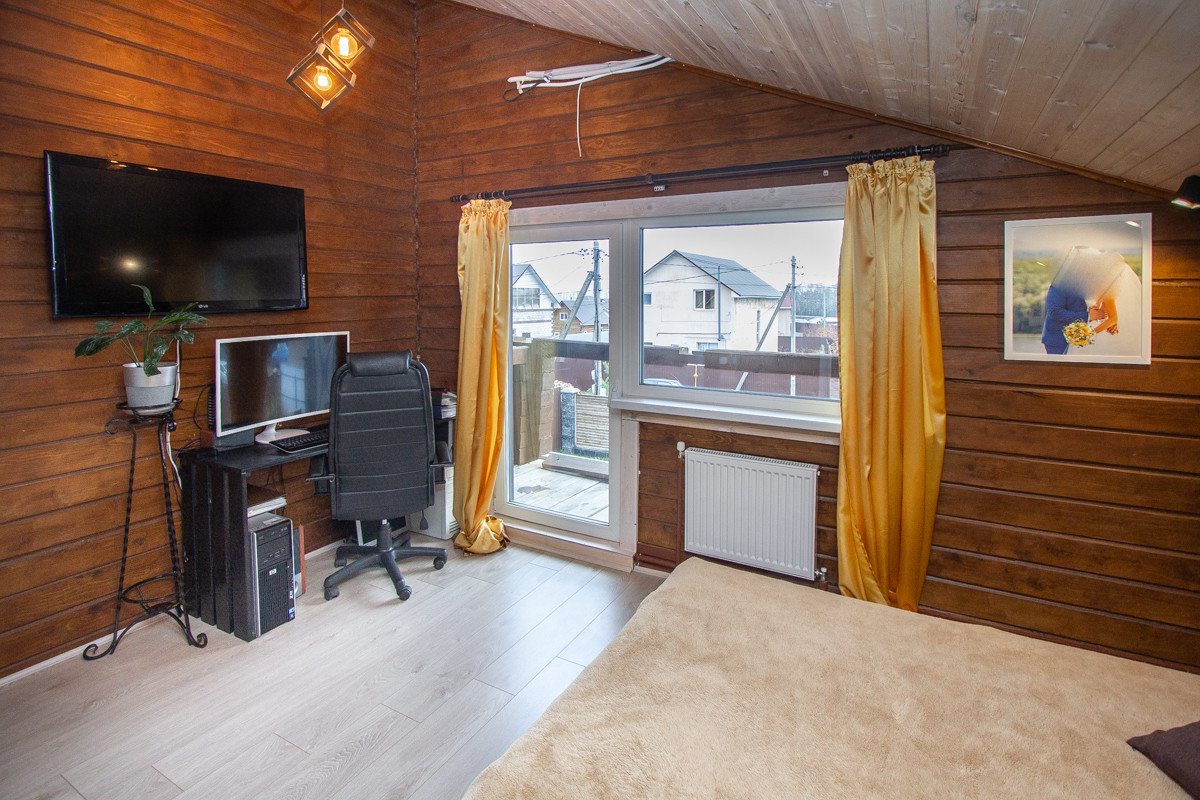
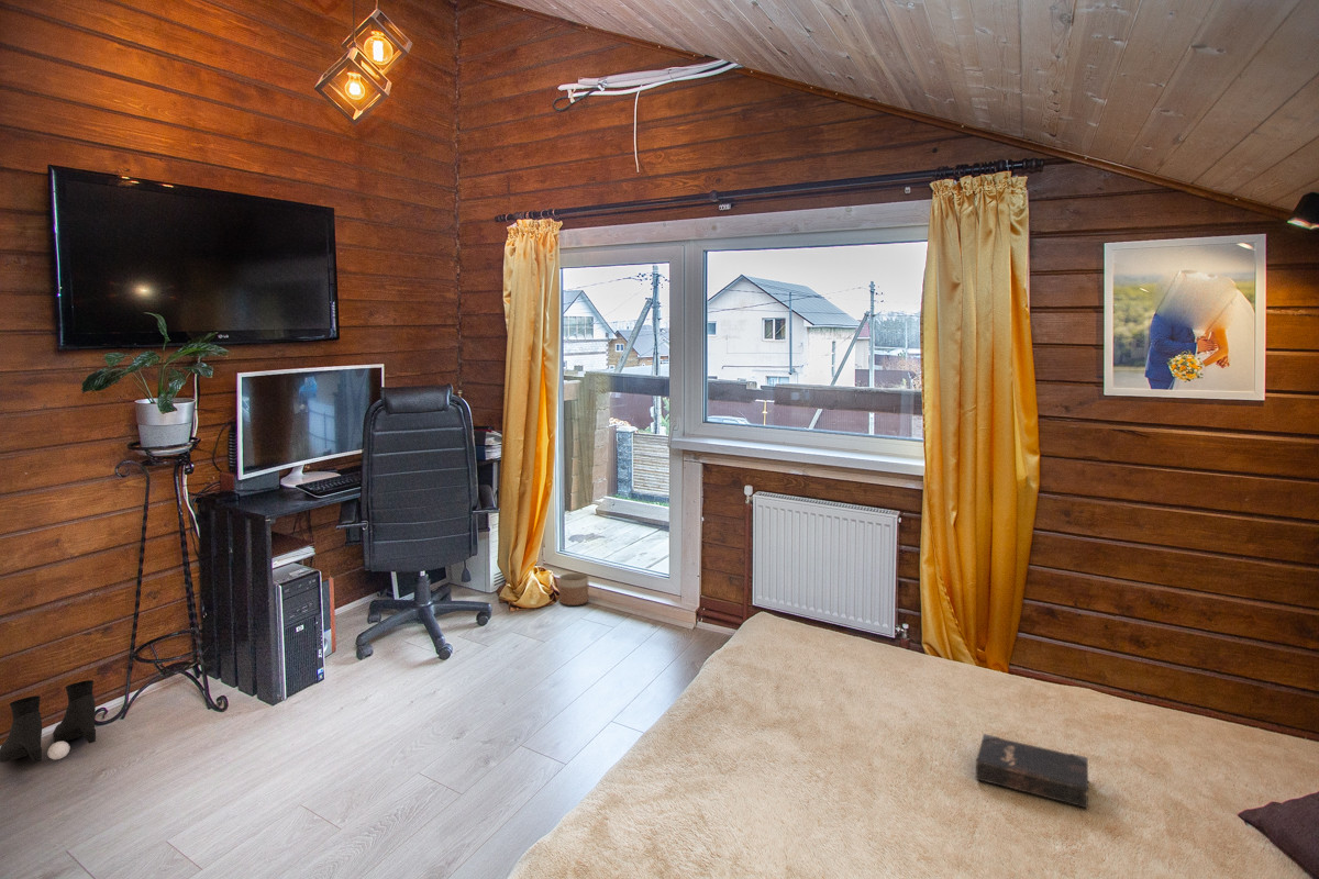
+ planter [558,572,590,607]
+ hardback book [975,733,1089,810]
+ boots [0,679,97,764]
